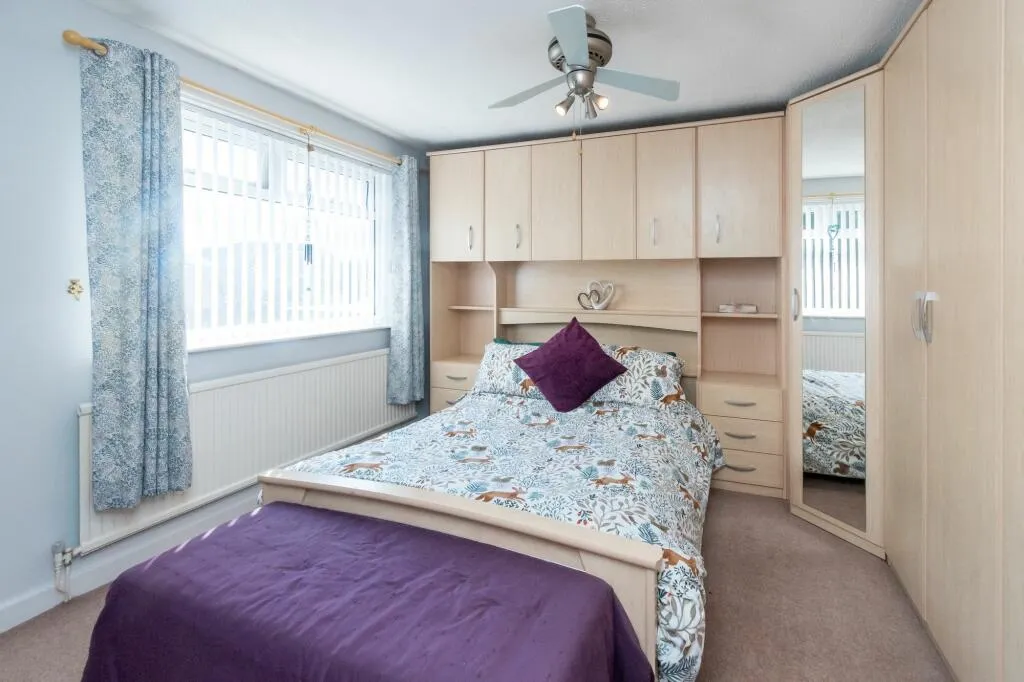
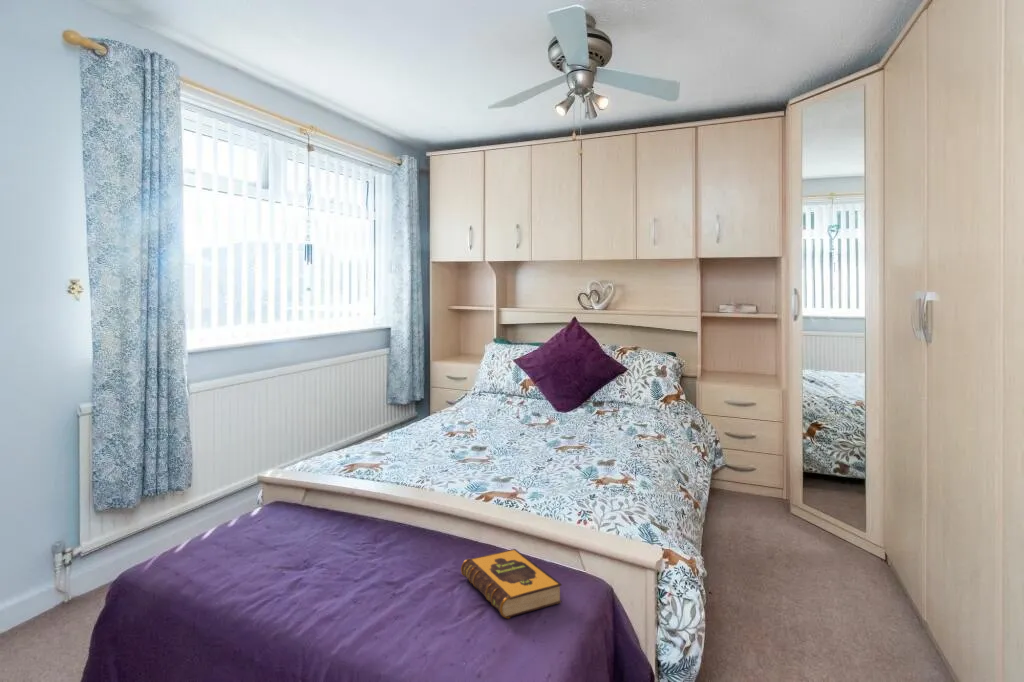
+ hardback book [460,548,563,619]
